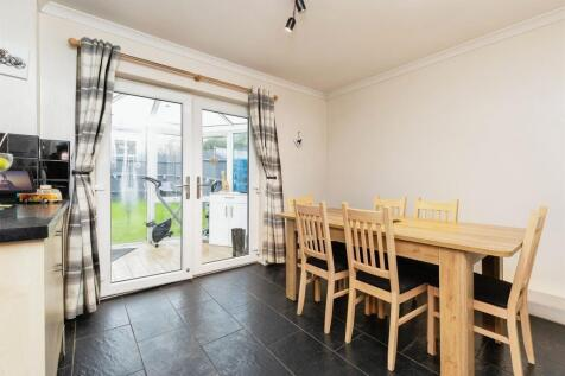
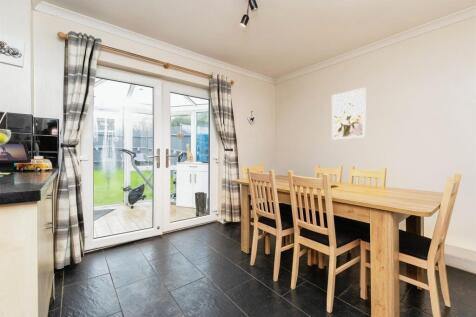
+ wall art [331,87,367,141]
